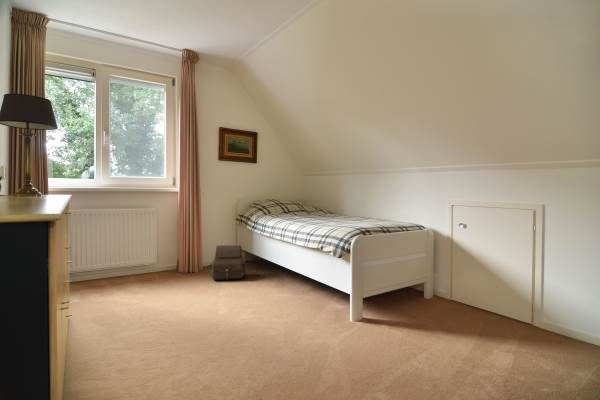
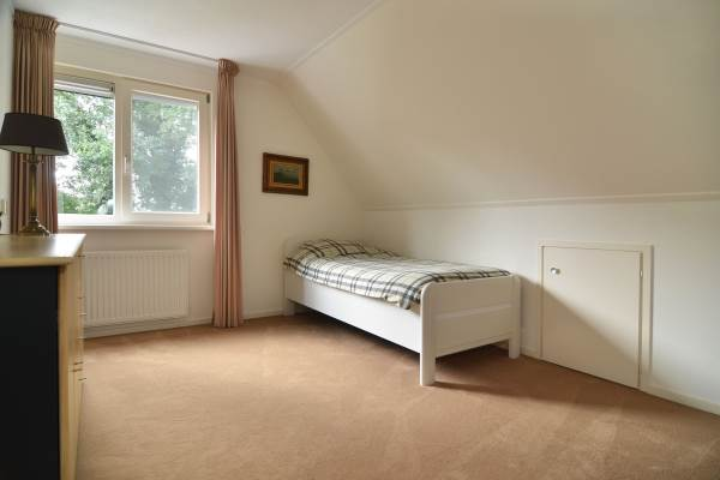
- satchel [209,244,247,281]
